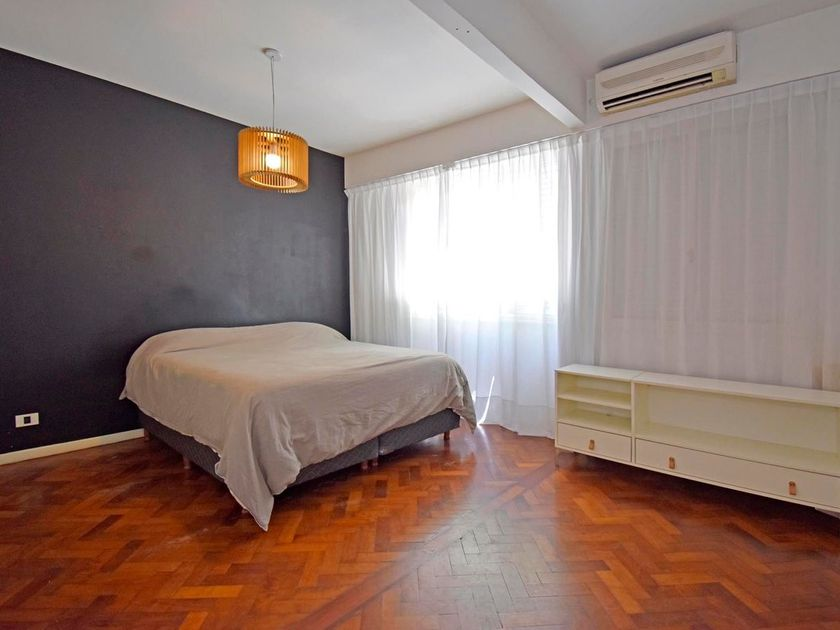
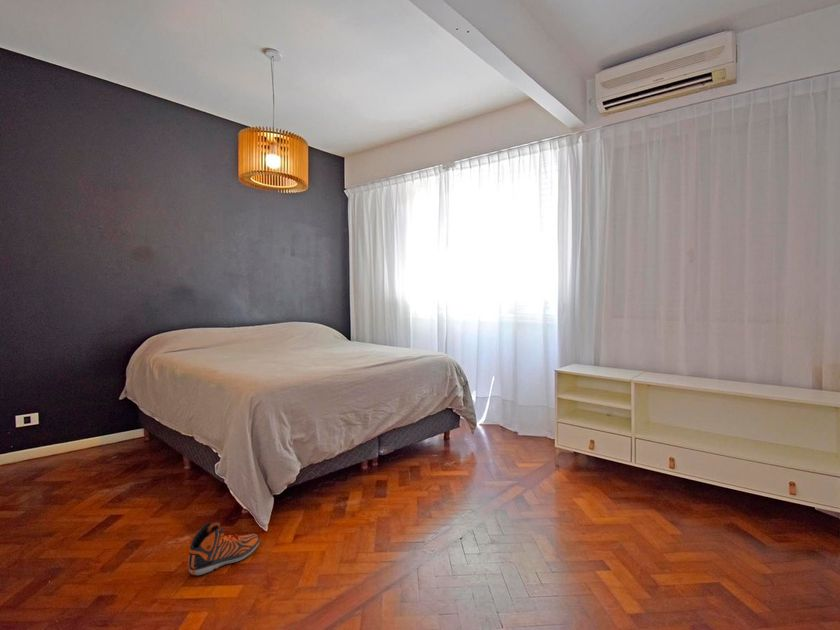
+ sneaker [187,521,260,576]
